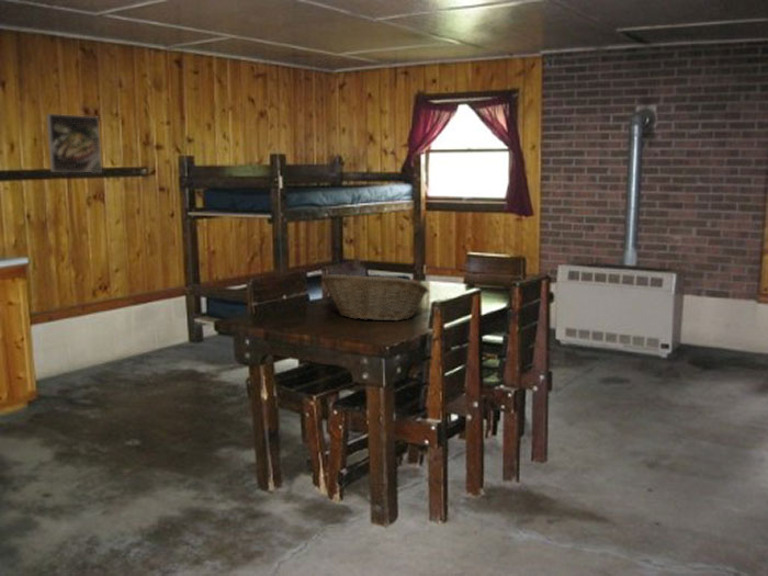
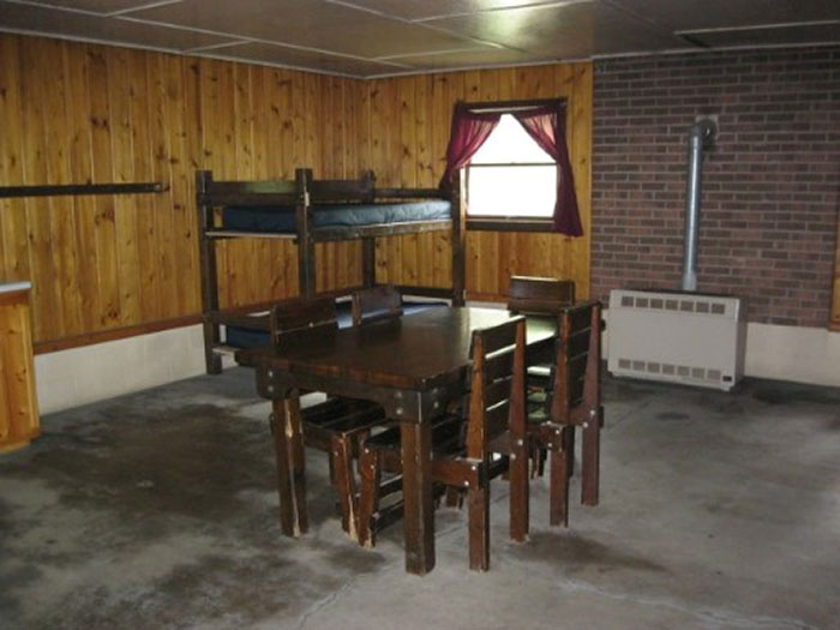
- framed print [45,113,103,173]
- fruit basket [320,273,430,321]
